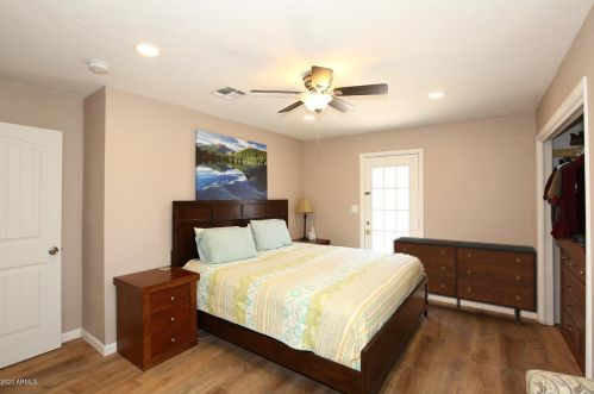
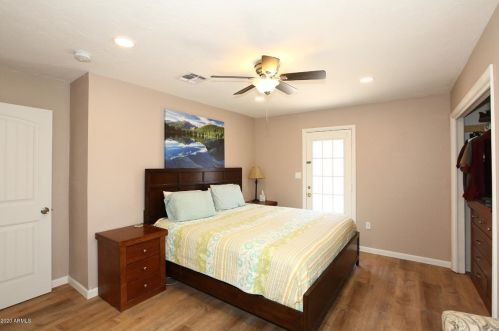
- dresser [392,236,539,327]
